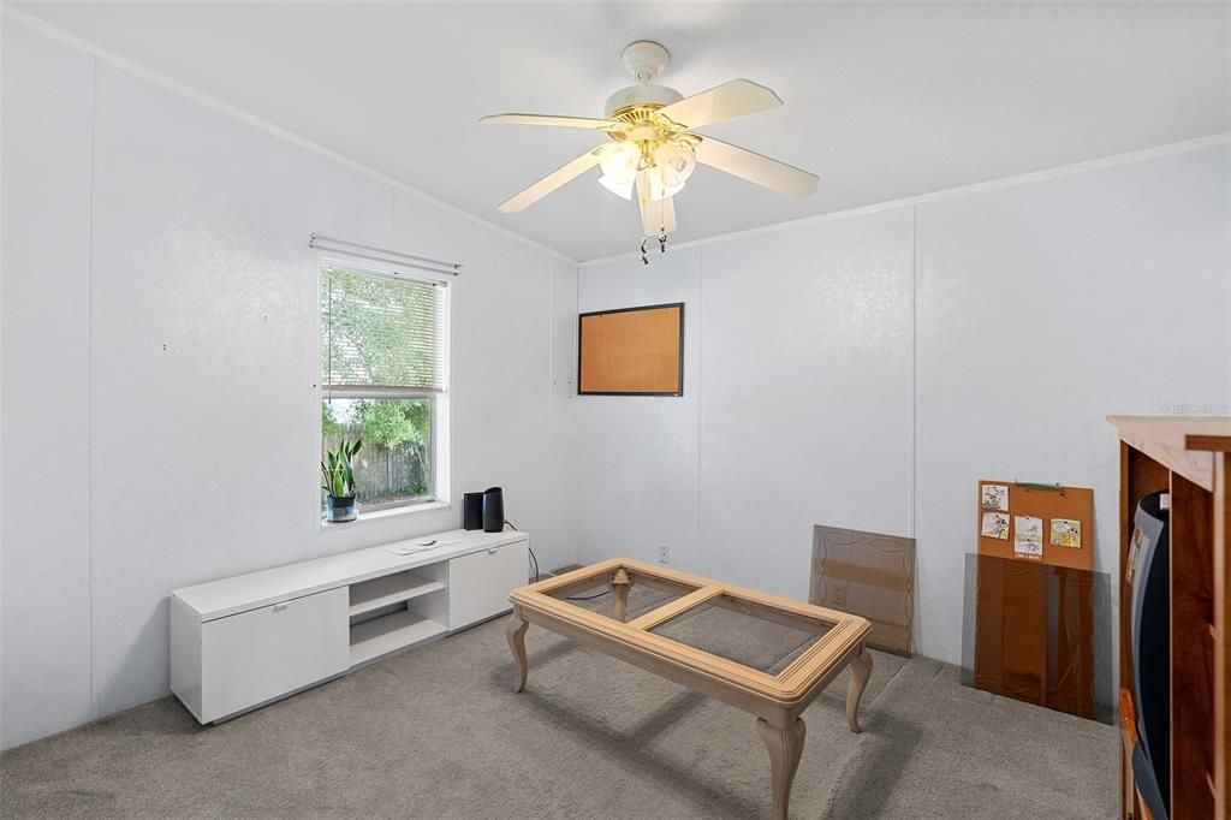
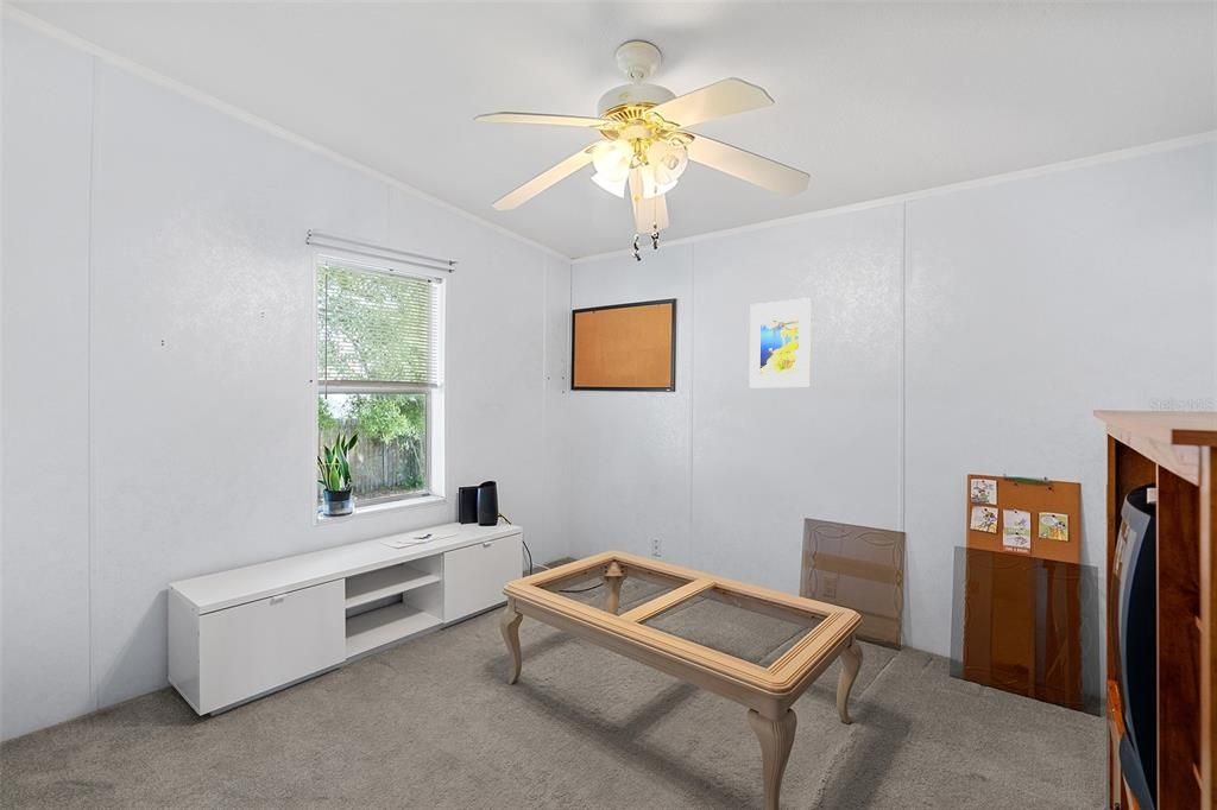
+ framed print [749,297,812,388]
